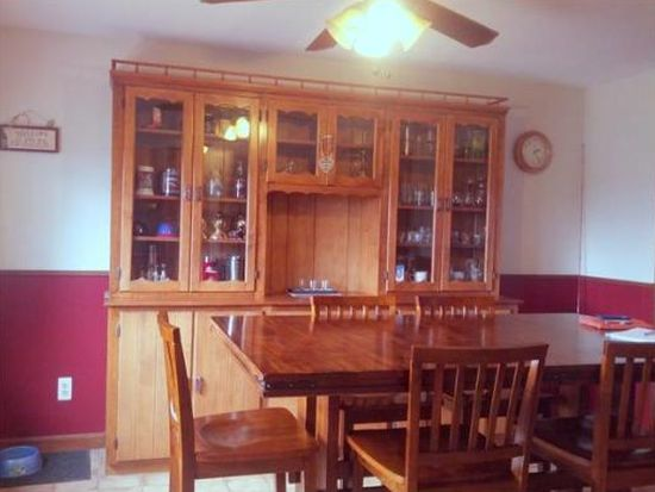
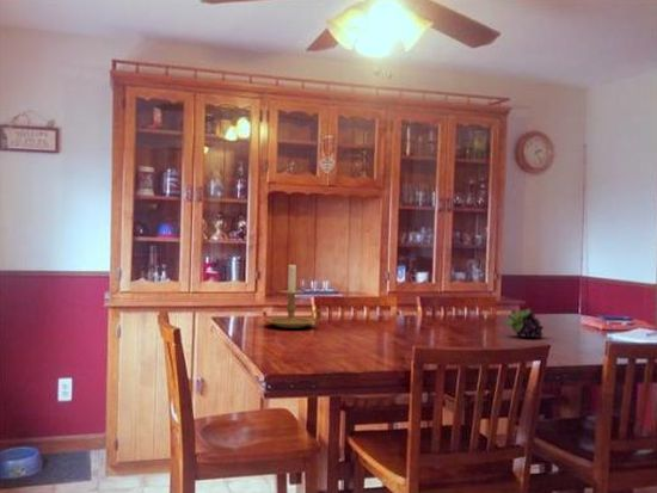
+ fruit [504,307,545,339]
+ candle holder [264,261,325,329]
